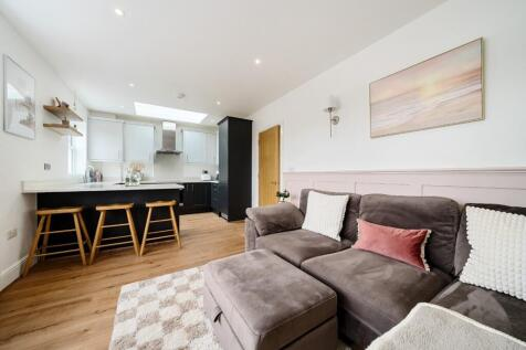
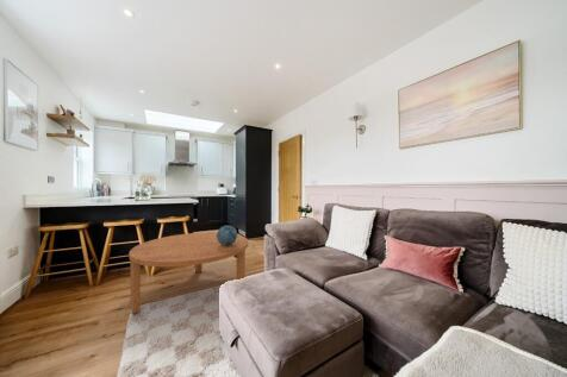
+ decorative sphere [217,224,238,246]
+ coffee table [127,231,249,315]
